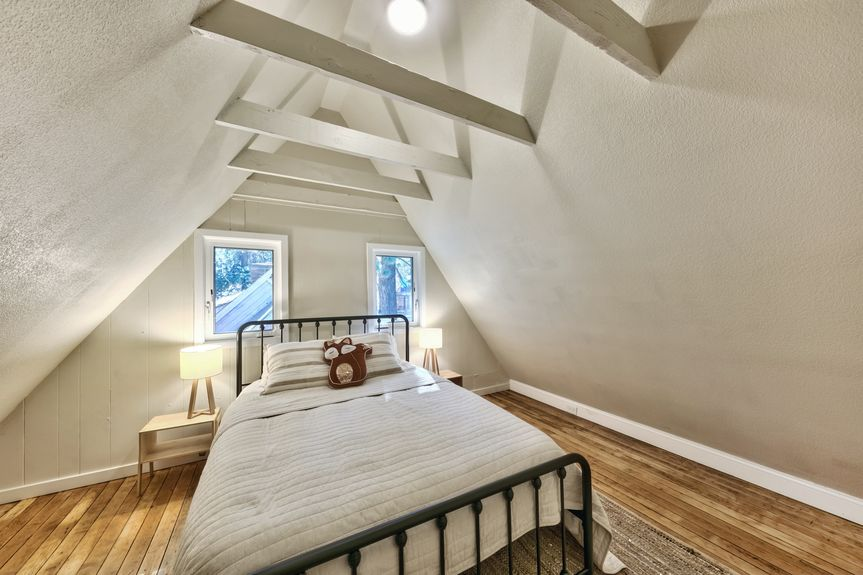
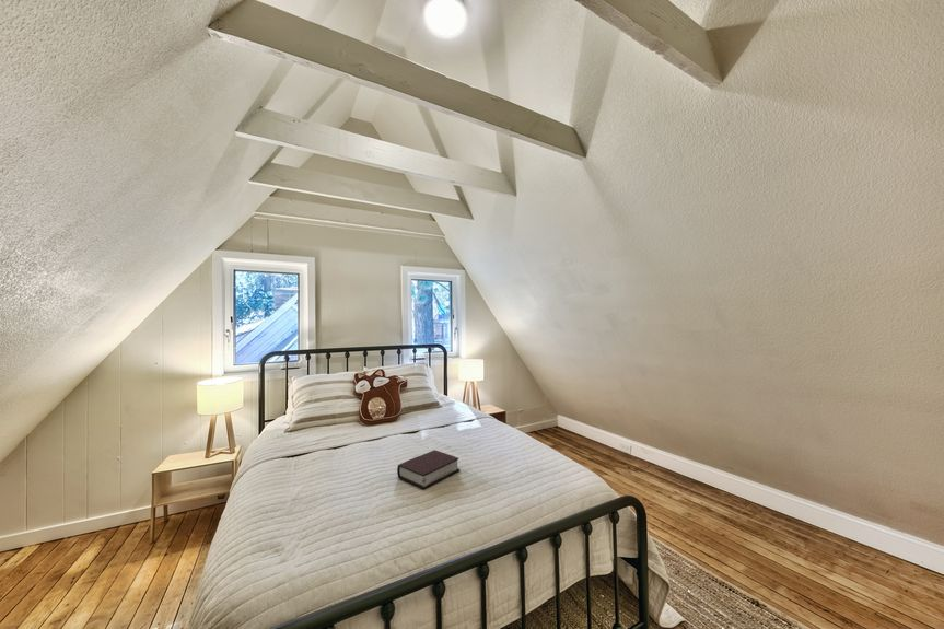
+ bible [396,449,462,490]
